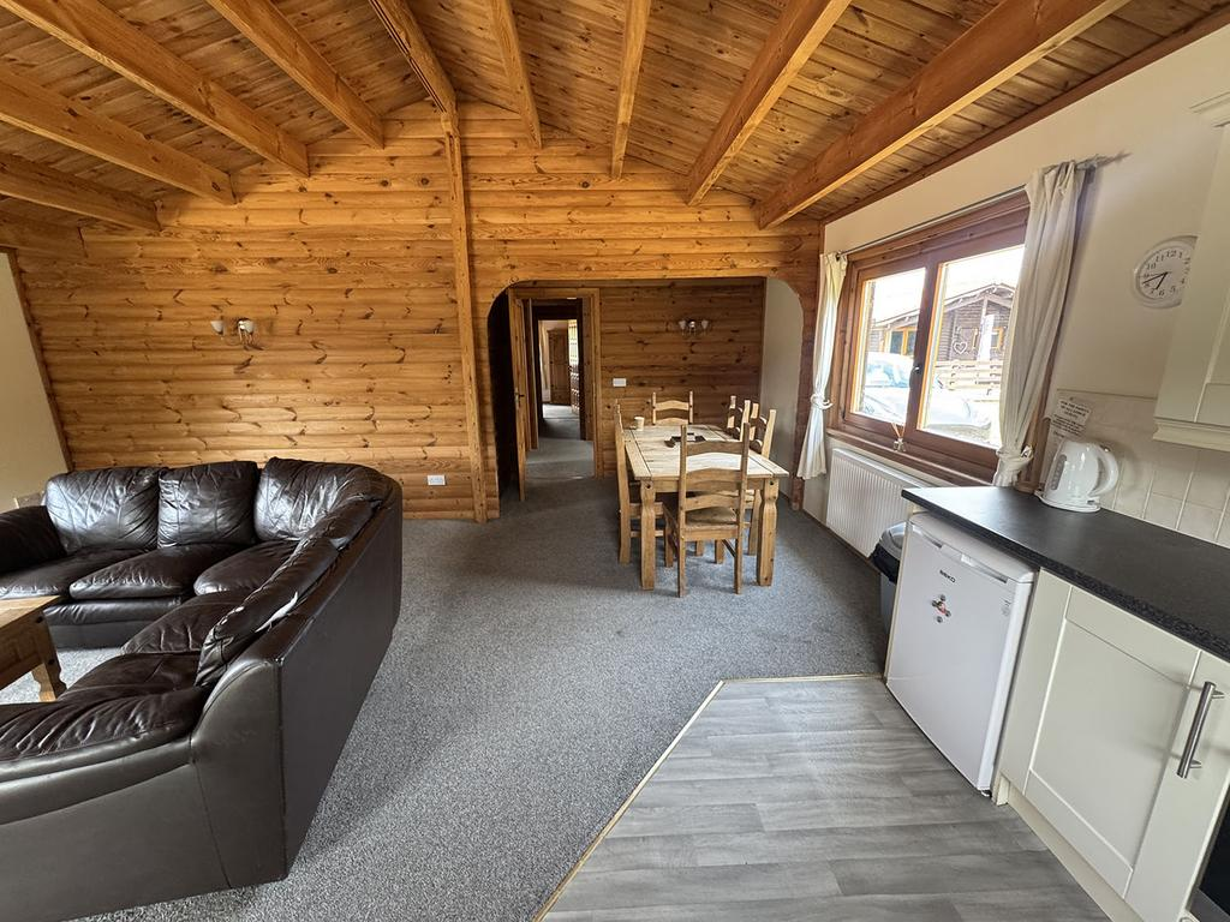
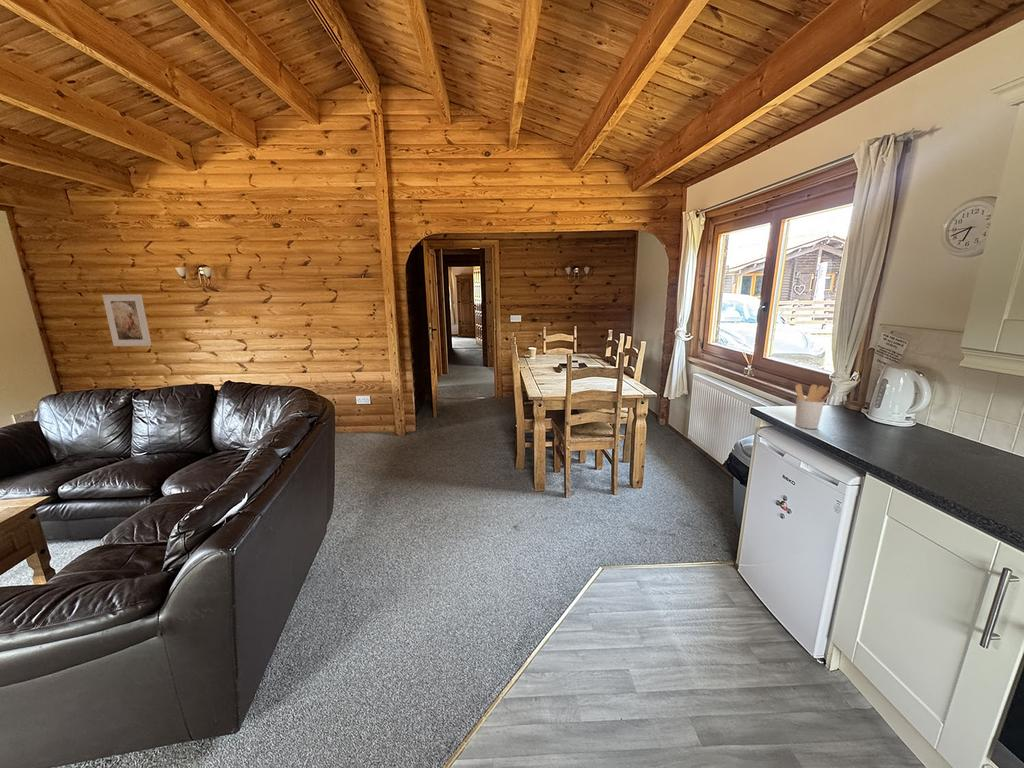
+ utensil holder [794,383,832,430]
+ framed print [101,293,152,347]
